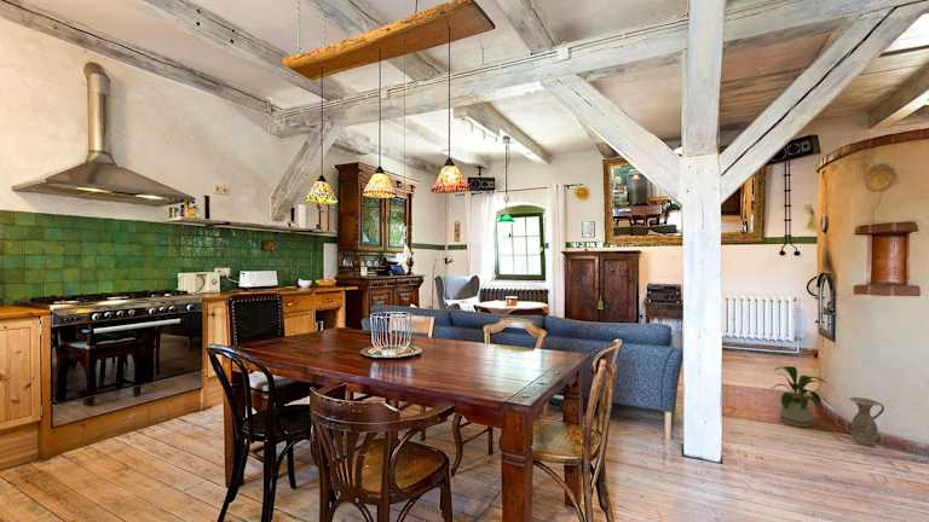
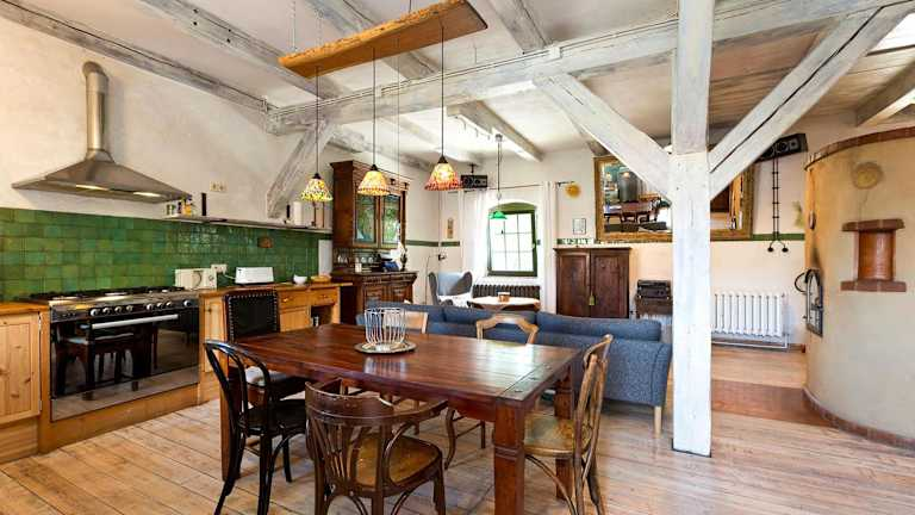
- ceramic jug [848,396,885,447]
- house plant [769,365,827,428]
